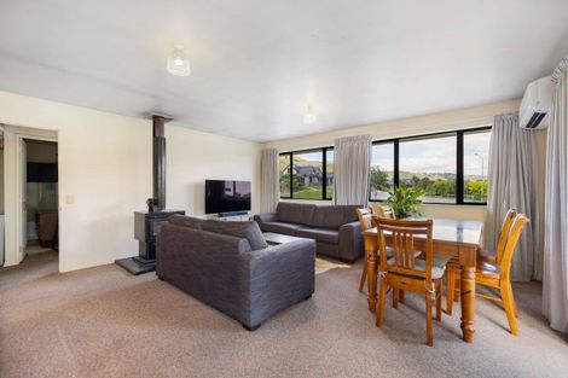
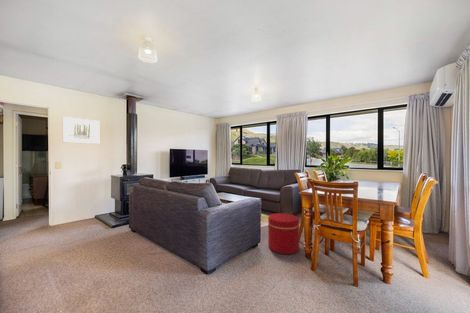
+ wall art [62,116,100,145]
+ ottoman [267,212,300,255]
